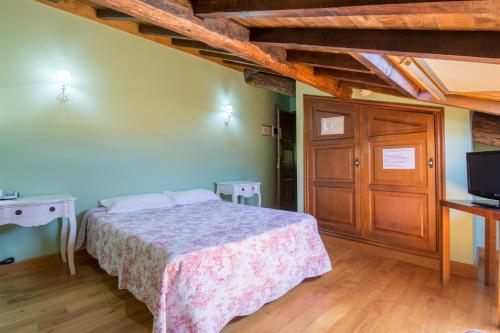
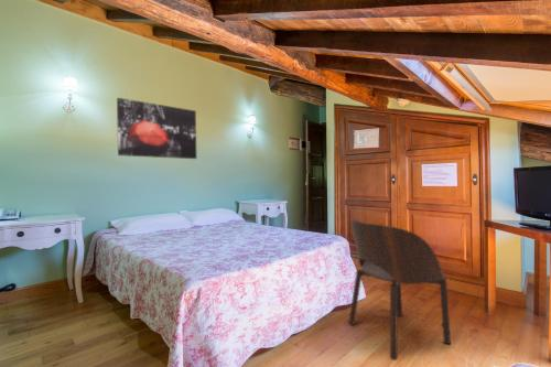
+ chair [347,218,452,361]
+ wall art [116,97,197,160]
